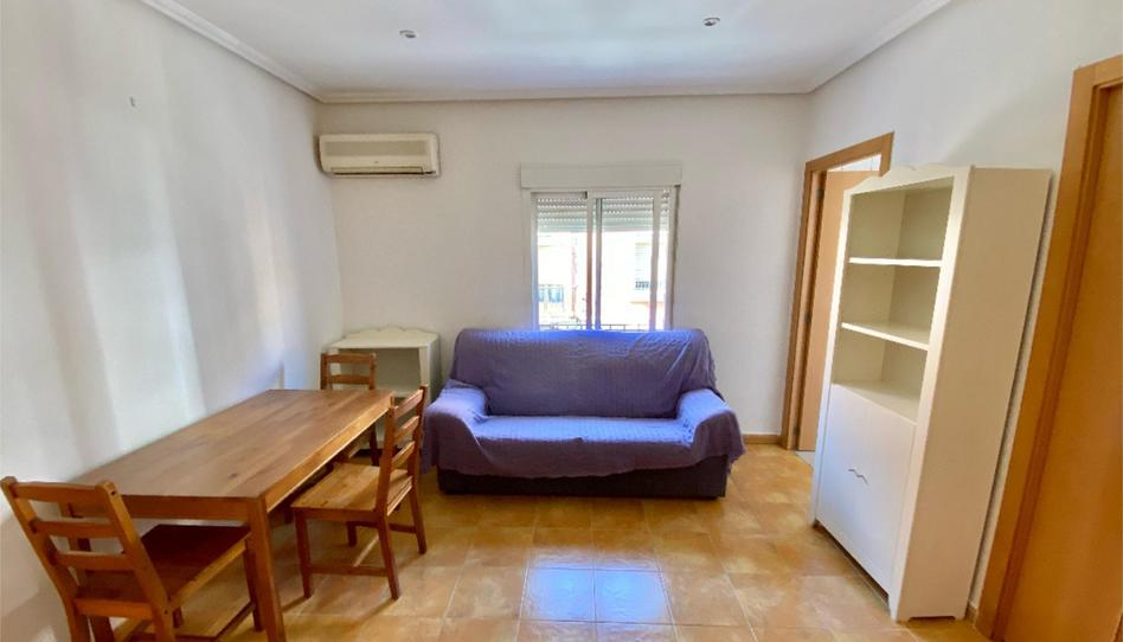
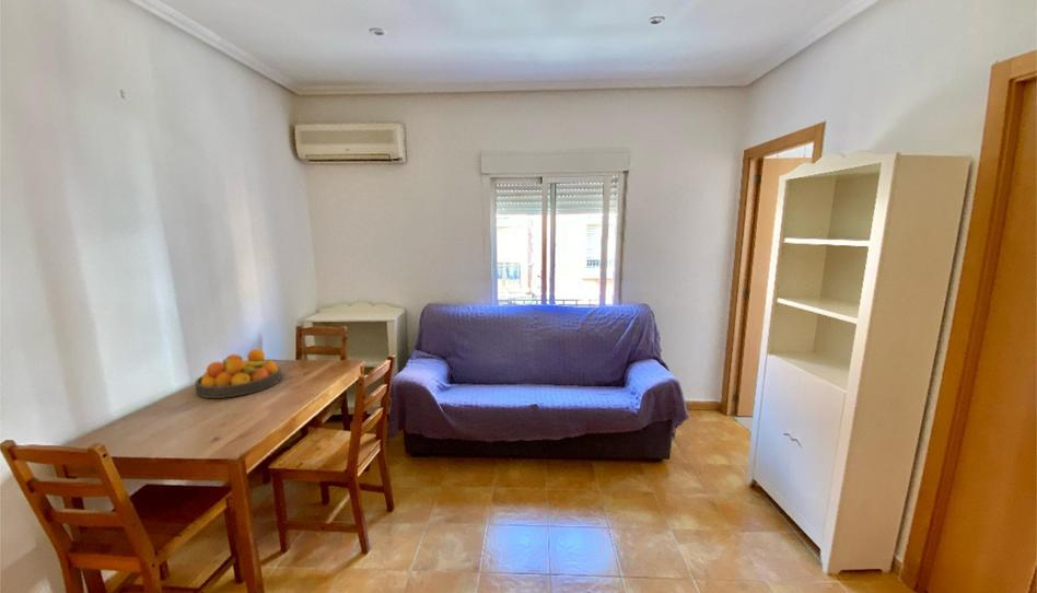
+ fruit bowl [194,348,282,399]
